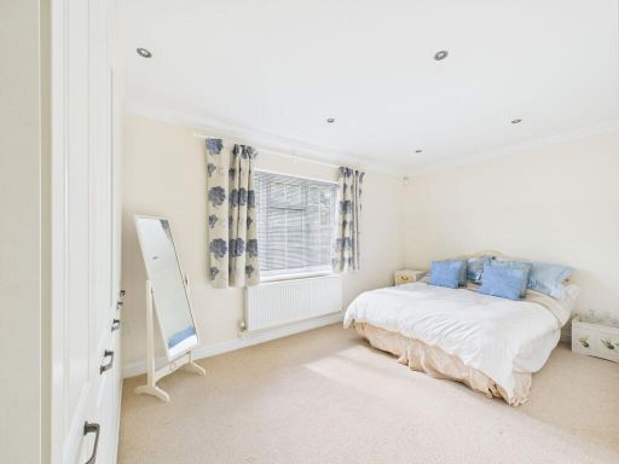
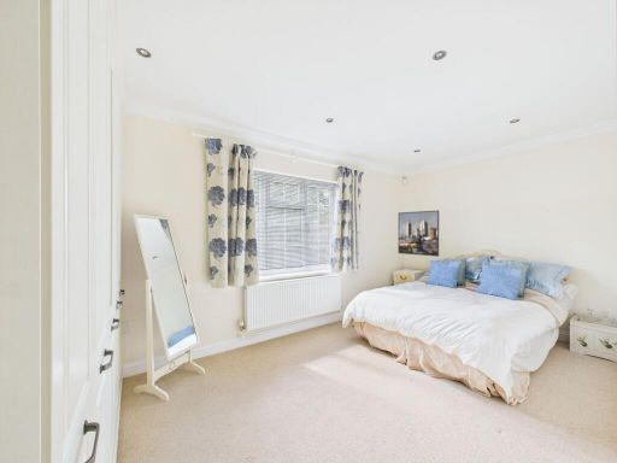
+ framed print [398,210,440,258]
